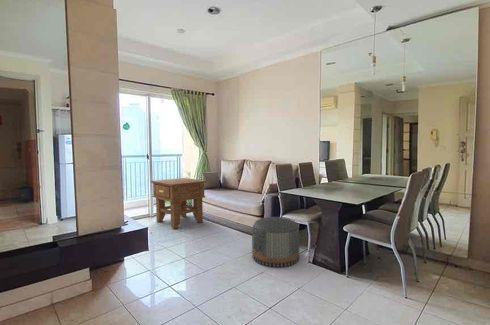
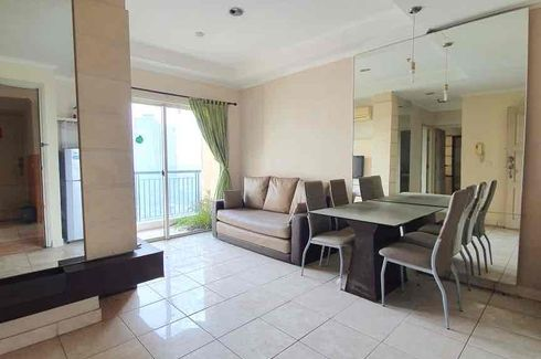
- pouf [251,216,300,268]
- side table [150,177,207,230]
